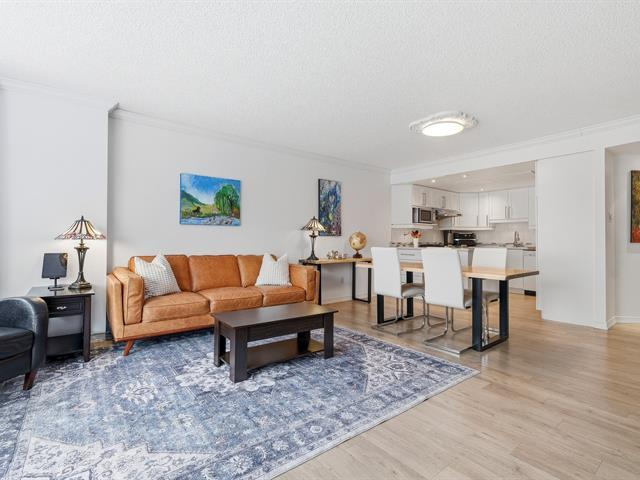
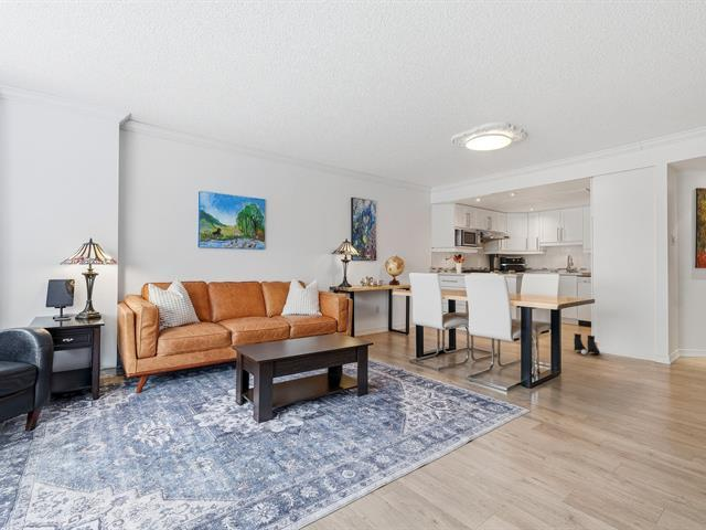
+ boots [573,332,601,356]
